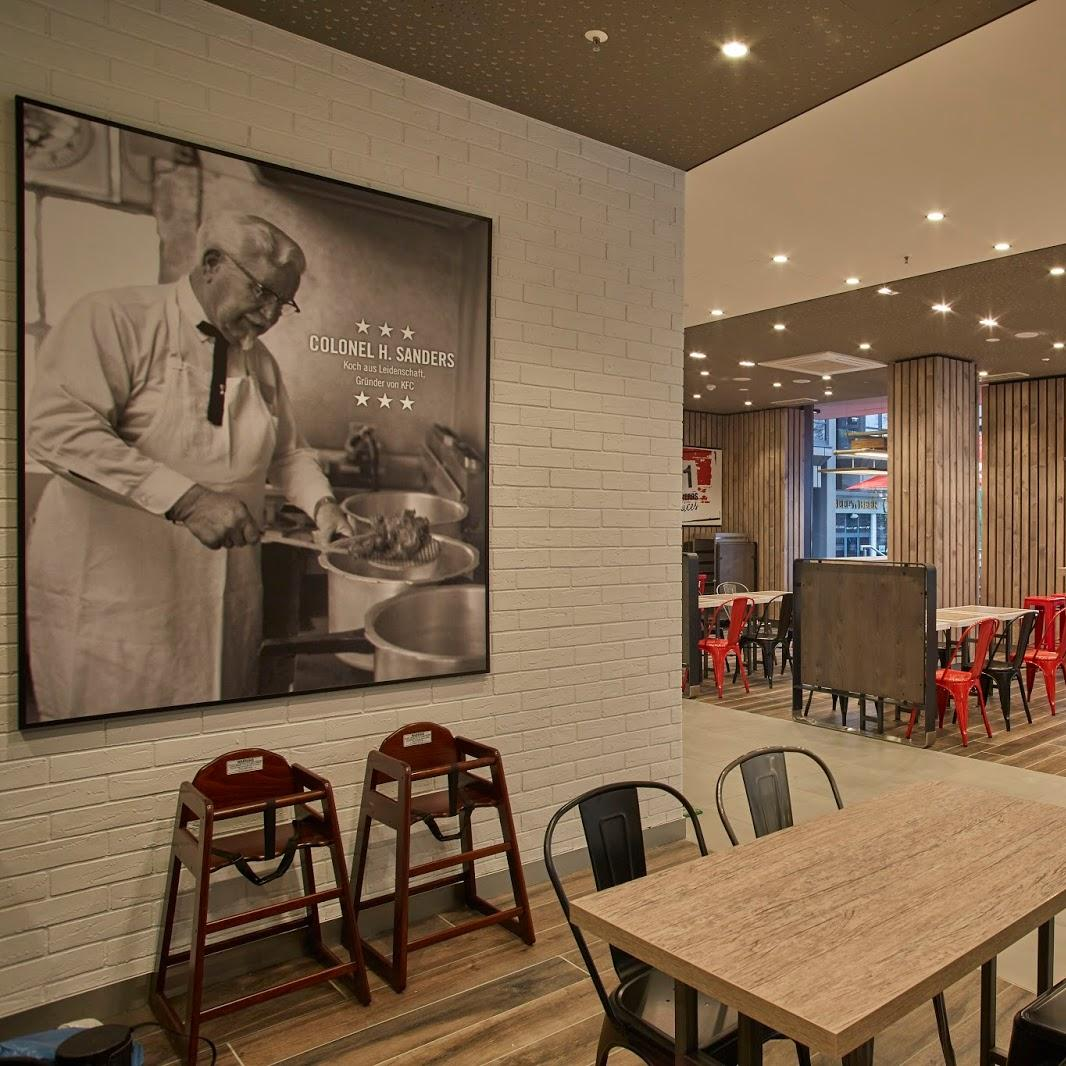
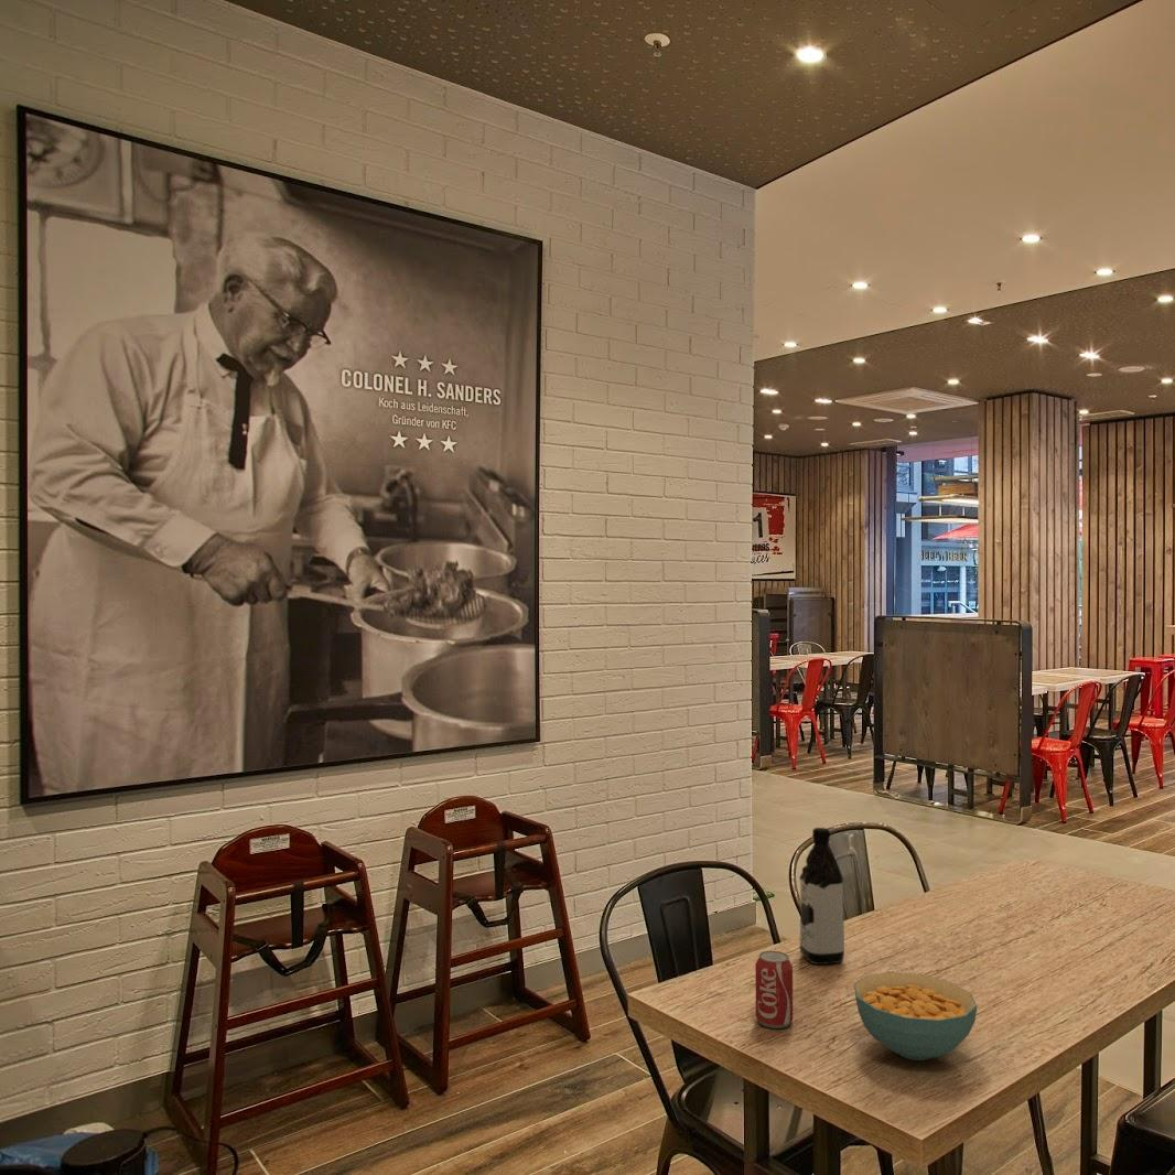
+ cereal bowl [853,971,978,1061]
+ beverage can [754,950,794,1030]
+ water bottle [798,827,845,966]
